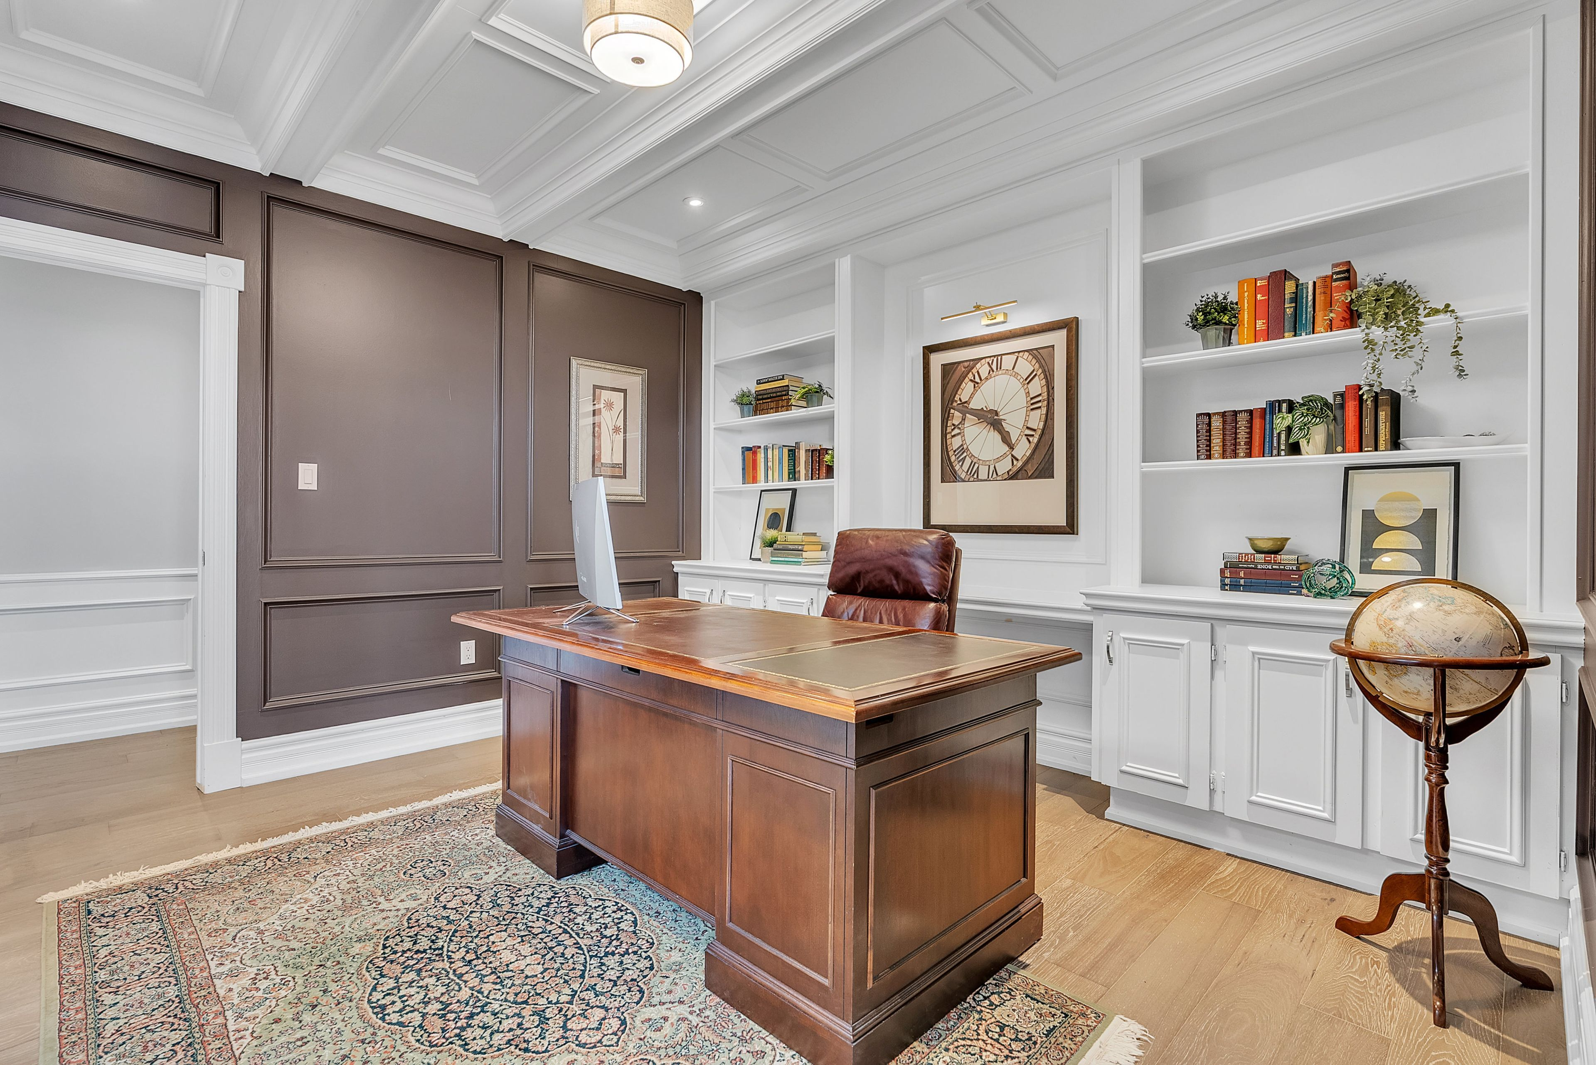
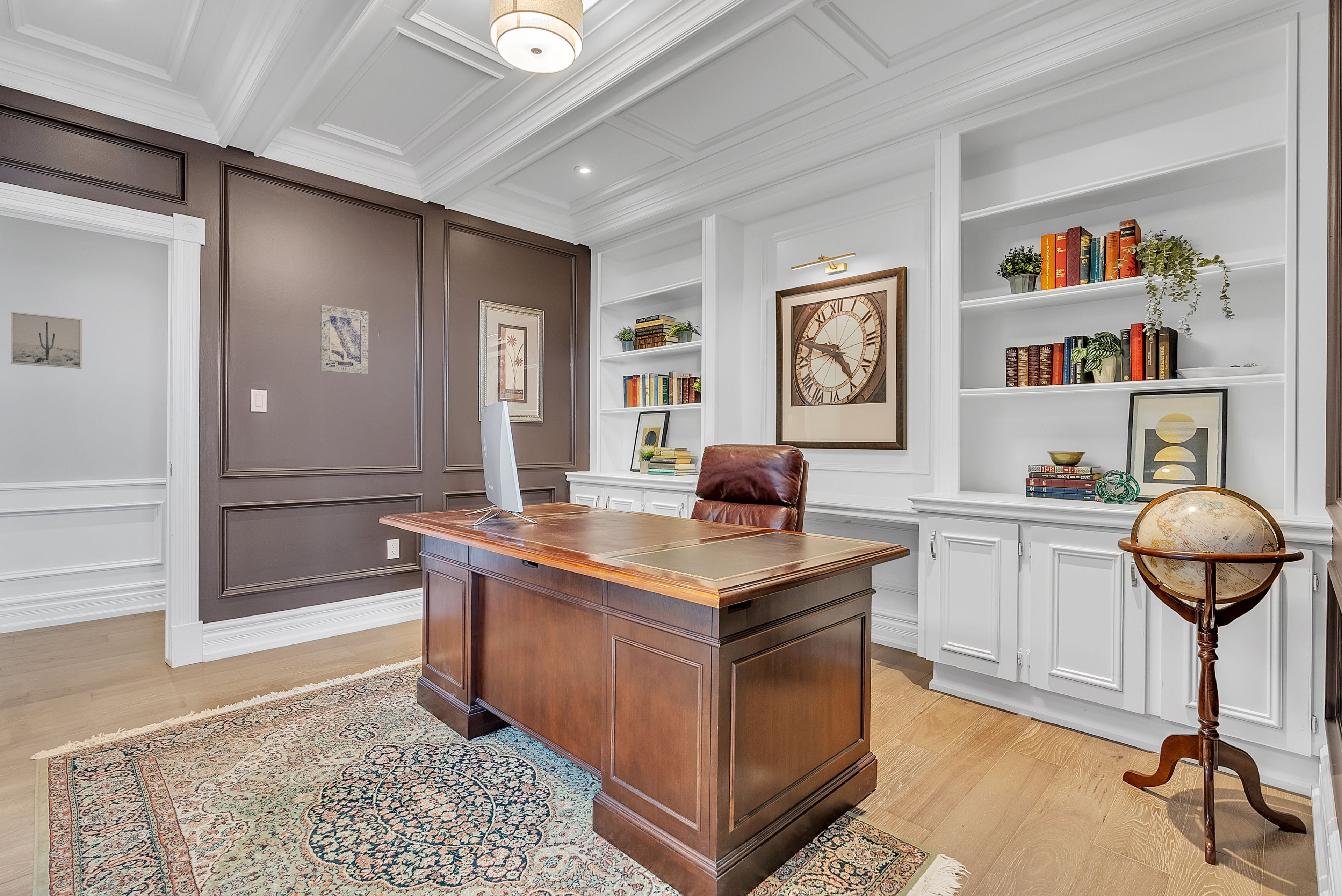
+ wall art [10,312,82,369]
+ wall art [320,305,369,375]
